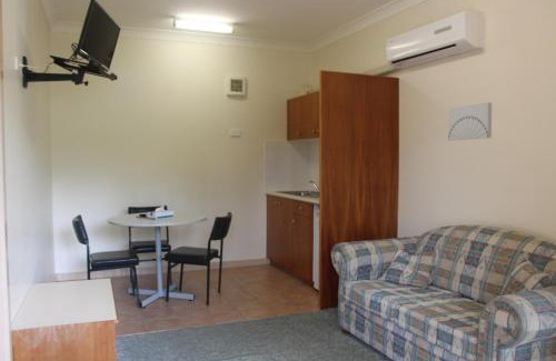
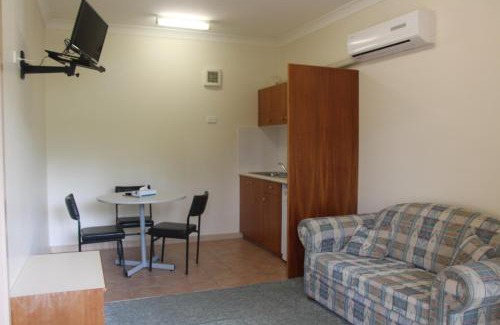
- wall art [447,101,493,141]
